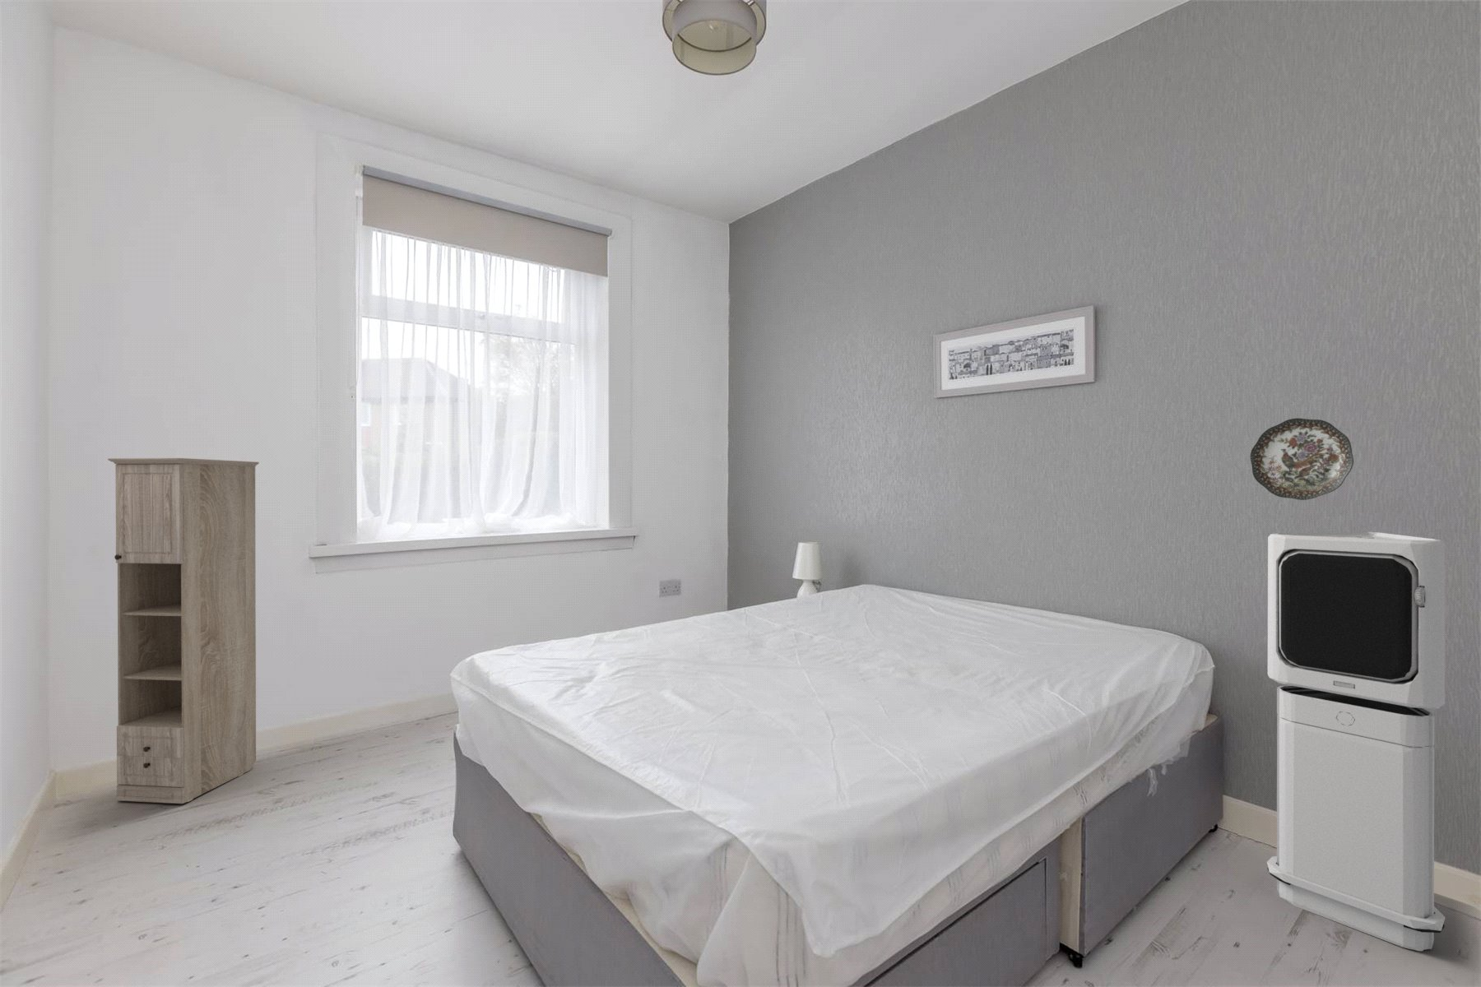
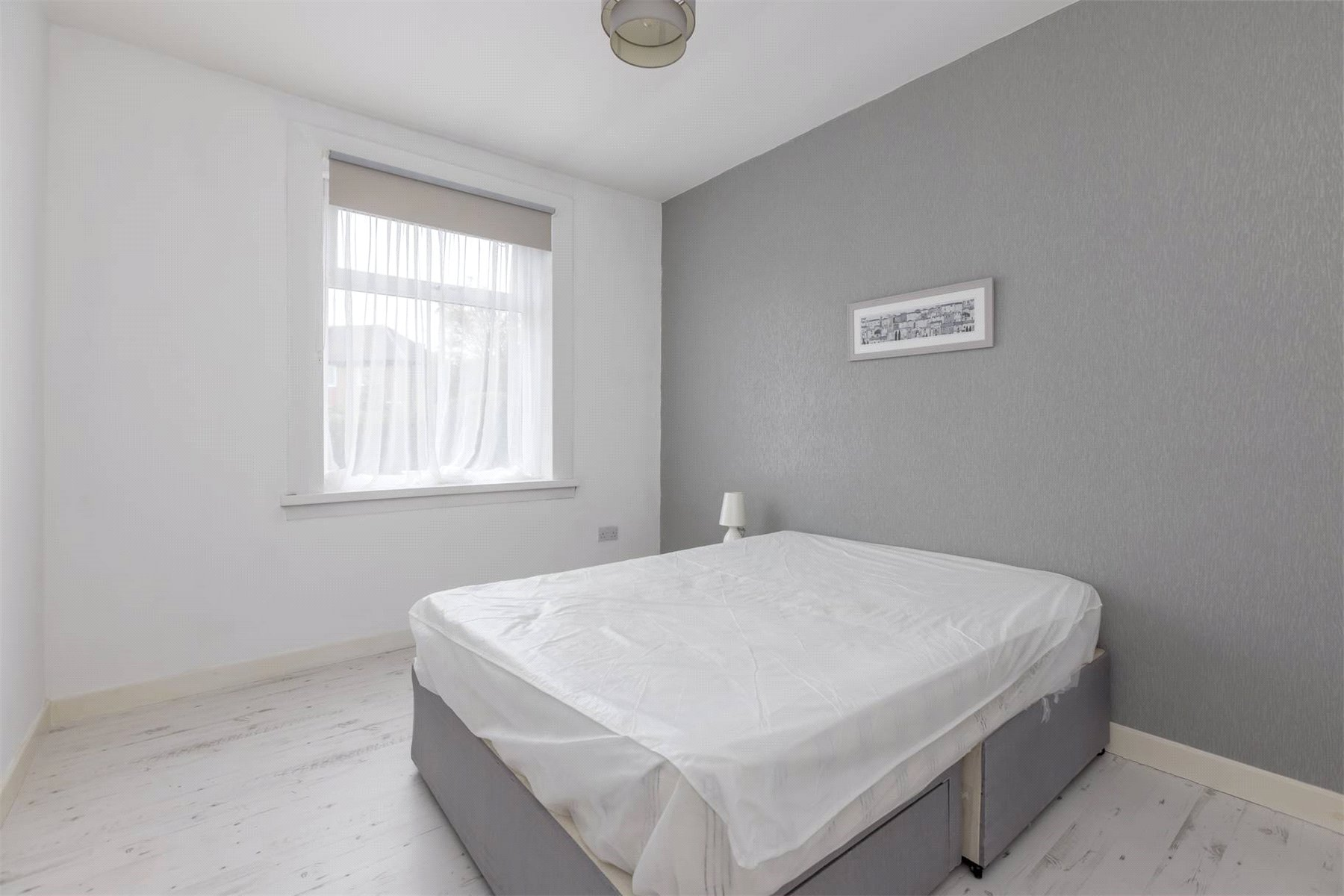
- decorative plate [1250,417,1354,501]
- storage cabinet [107,457,260,804]
- air purifier [1266,531,1447,952]
